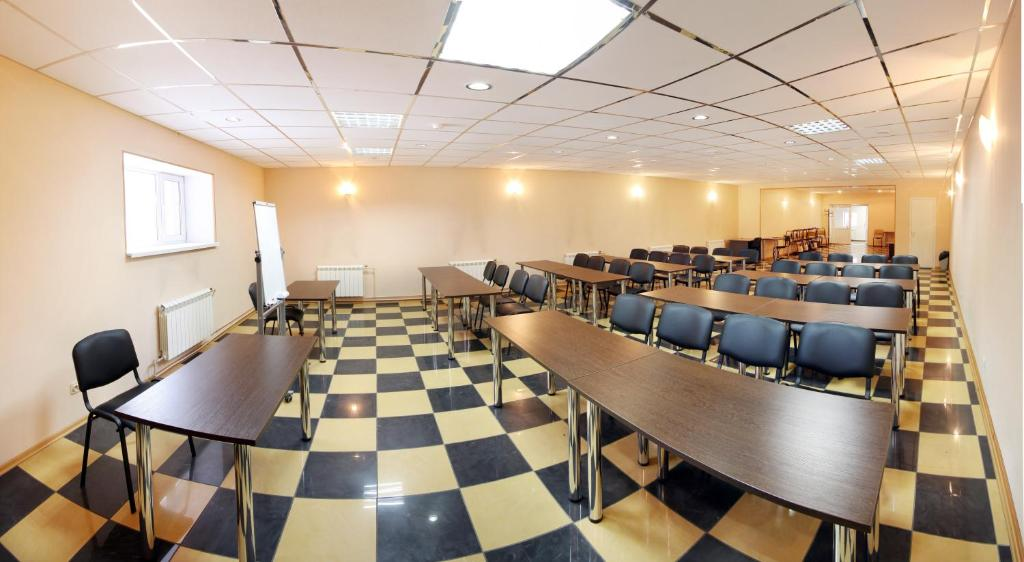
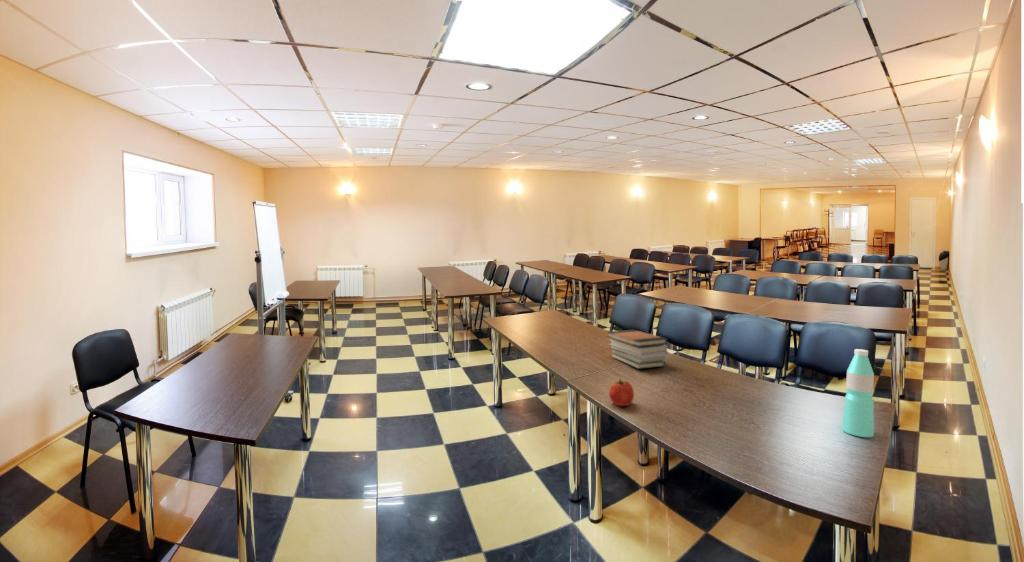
+ water bottle [841,348,875,438]
+ book stack [606,329,669,370]
+ apple [608,378,635,407]
